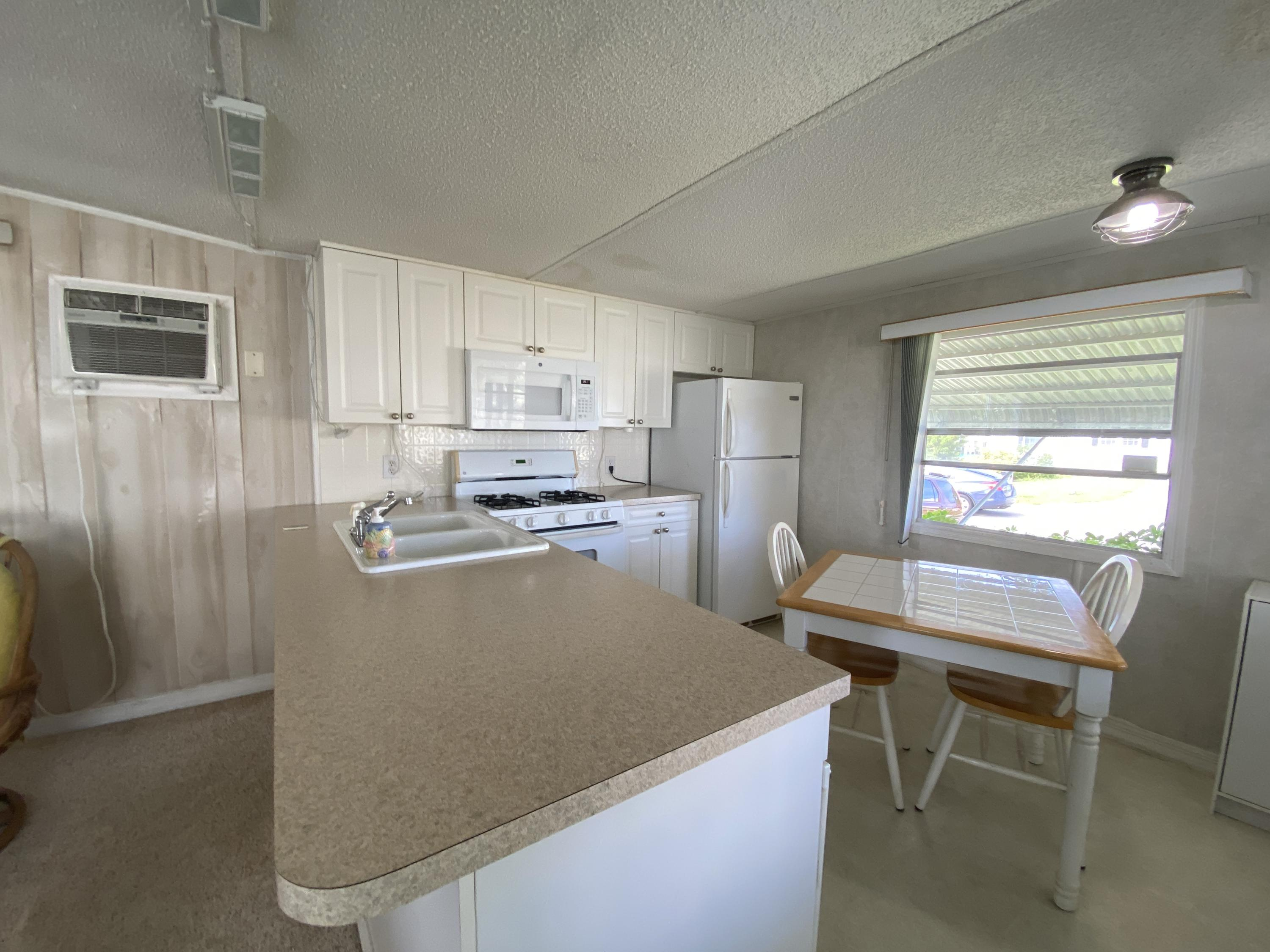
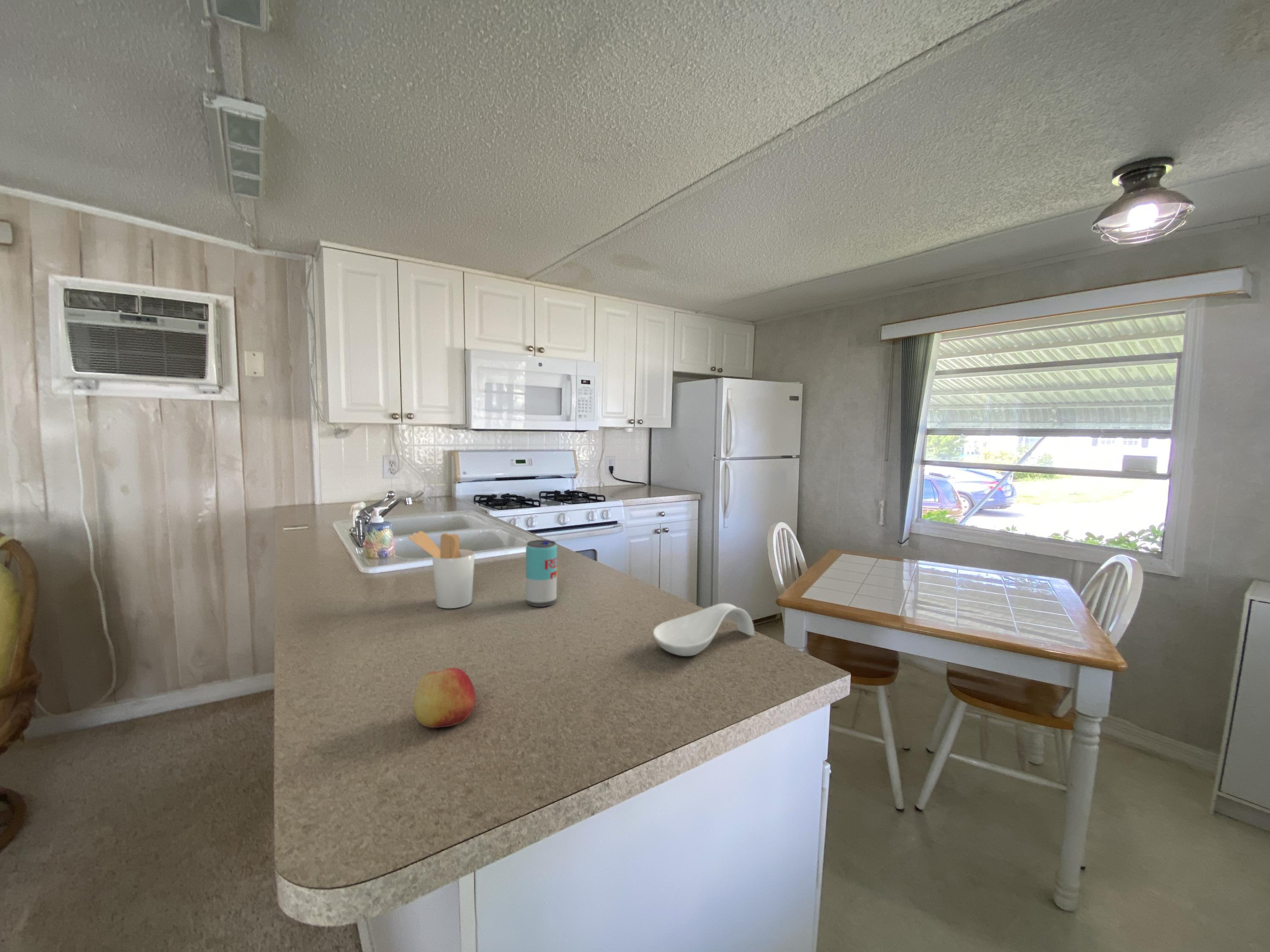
+ spoon rest [652,603,755,657]
+ apple [412,667,476,728]
+ utensil holder [408,531,475,609]
+ beverage can [525,539,558,607]
